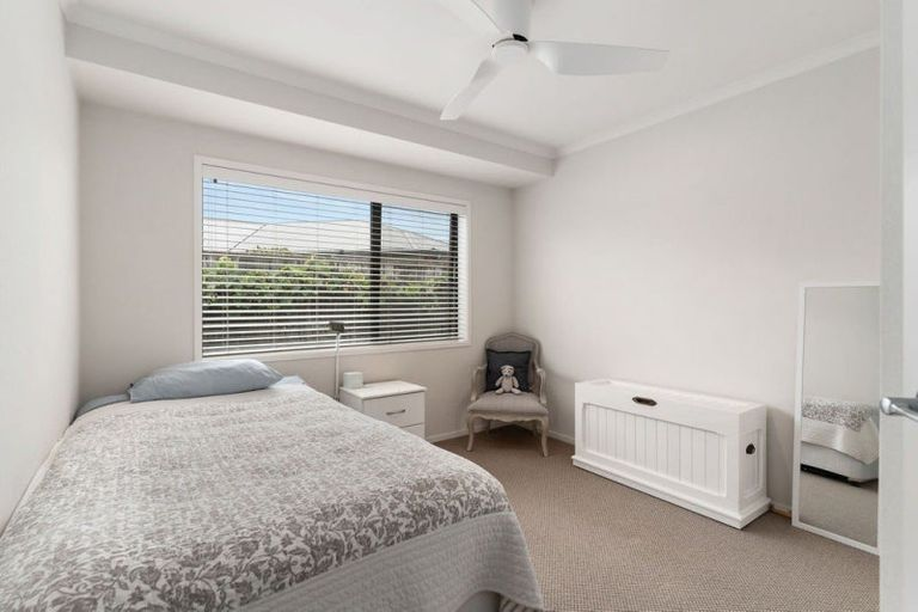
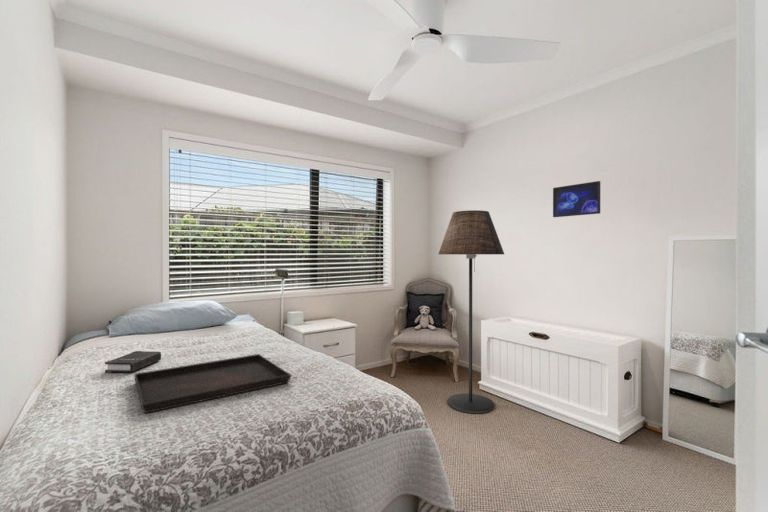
+ floor lamp [437,209,505,414]
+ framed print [552,180,601,218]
+ serving tray [133,353,292,414]
+ hardback book [104,350,162,374]
